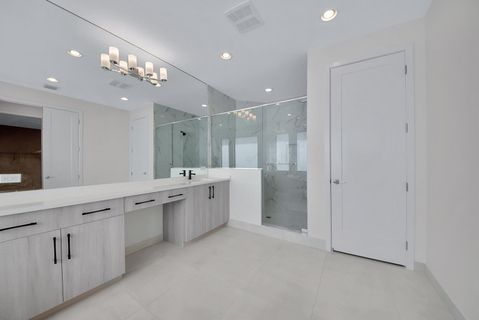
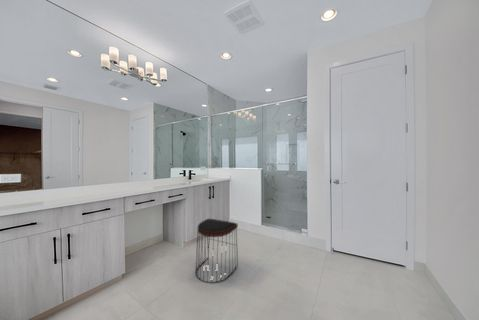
+ stool [195,218,239,284]
